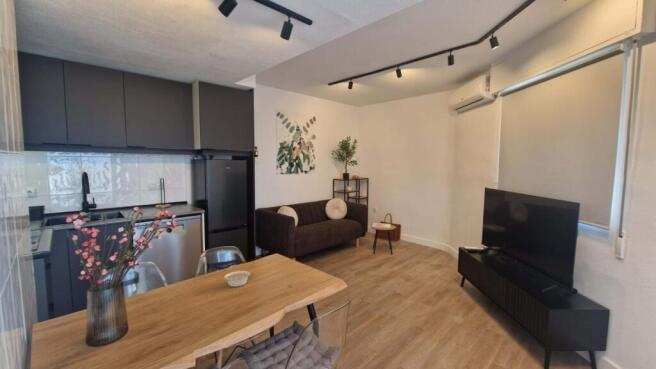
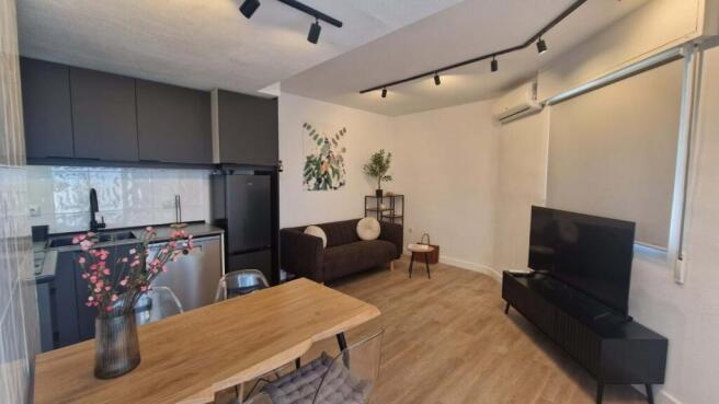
- legume [223,270,255,288]
